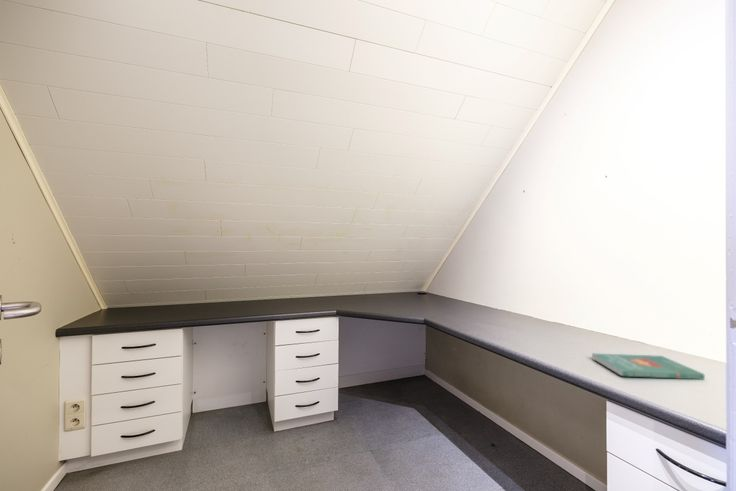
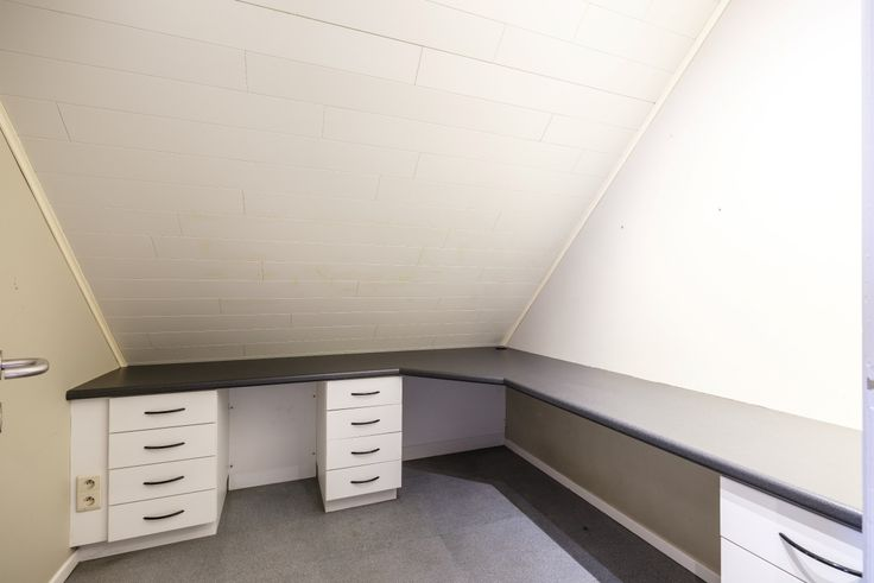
- book [591,352,706,381]
